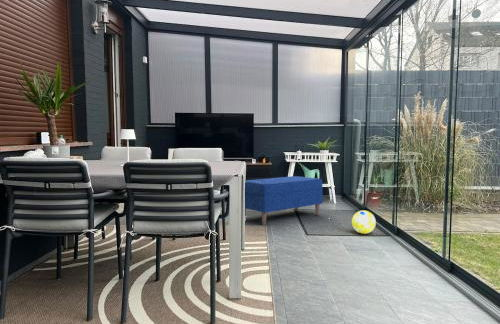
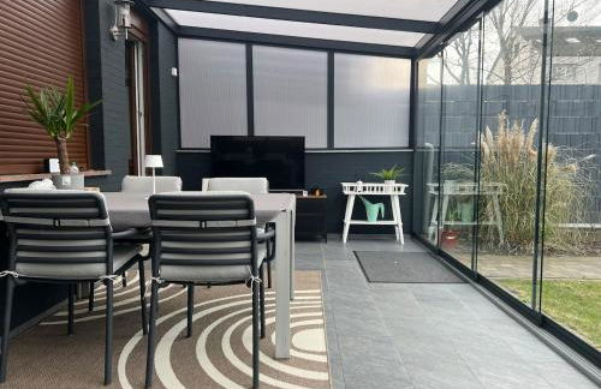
- ball [351,210,377,235]
- bench [244,175,324,226]
